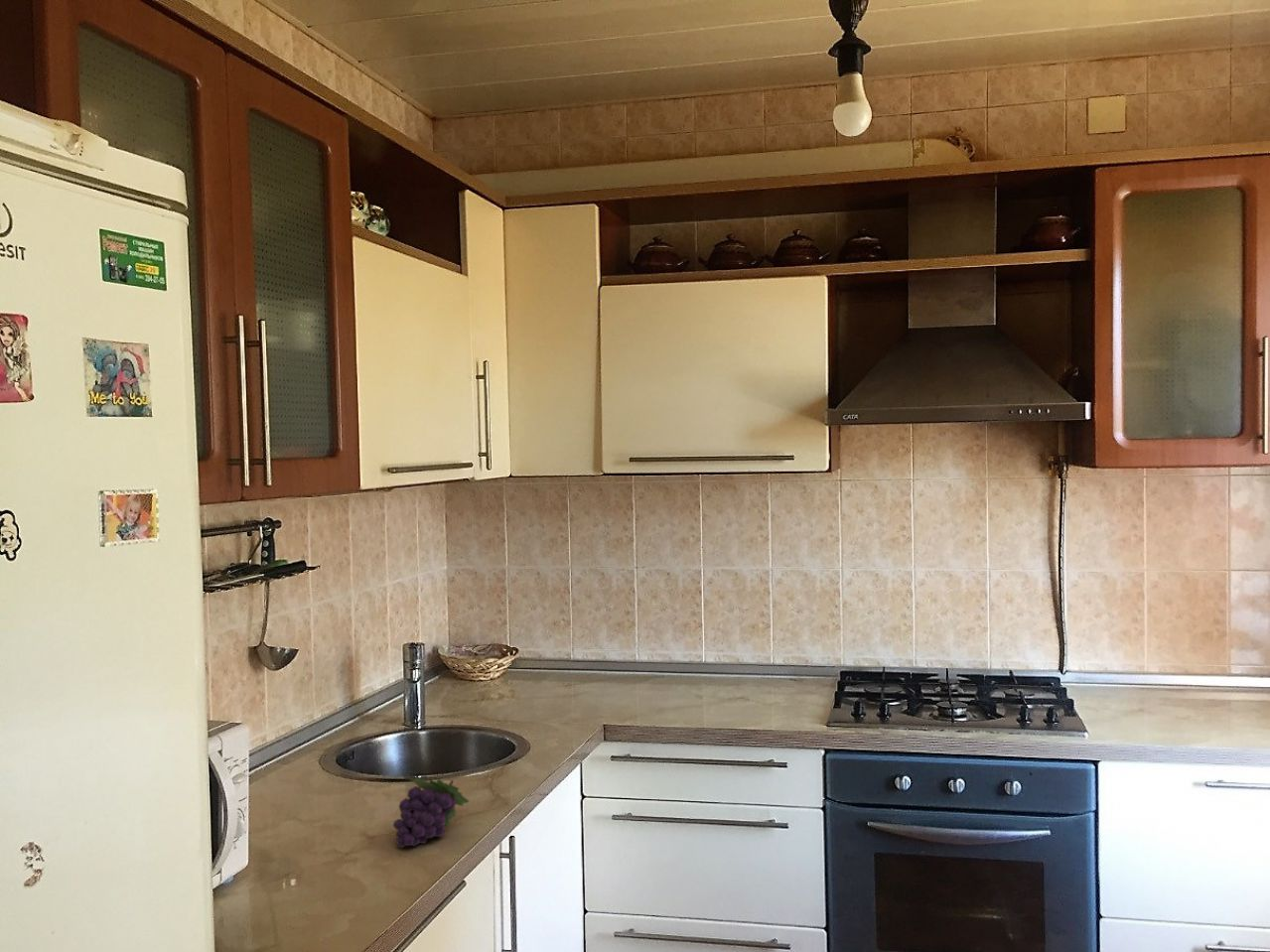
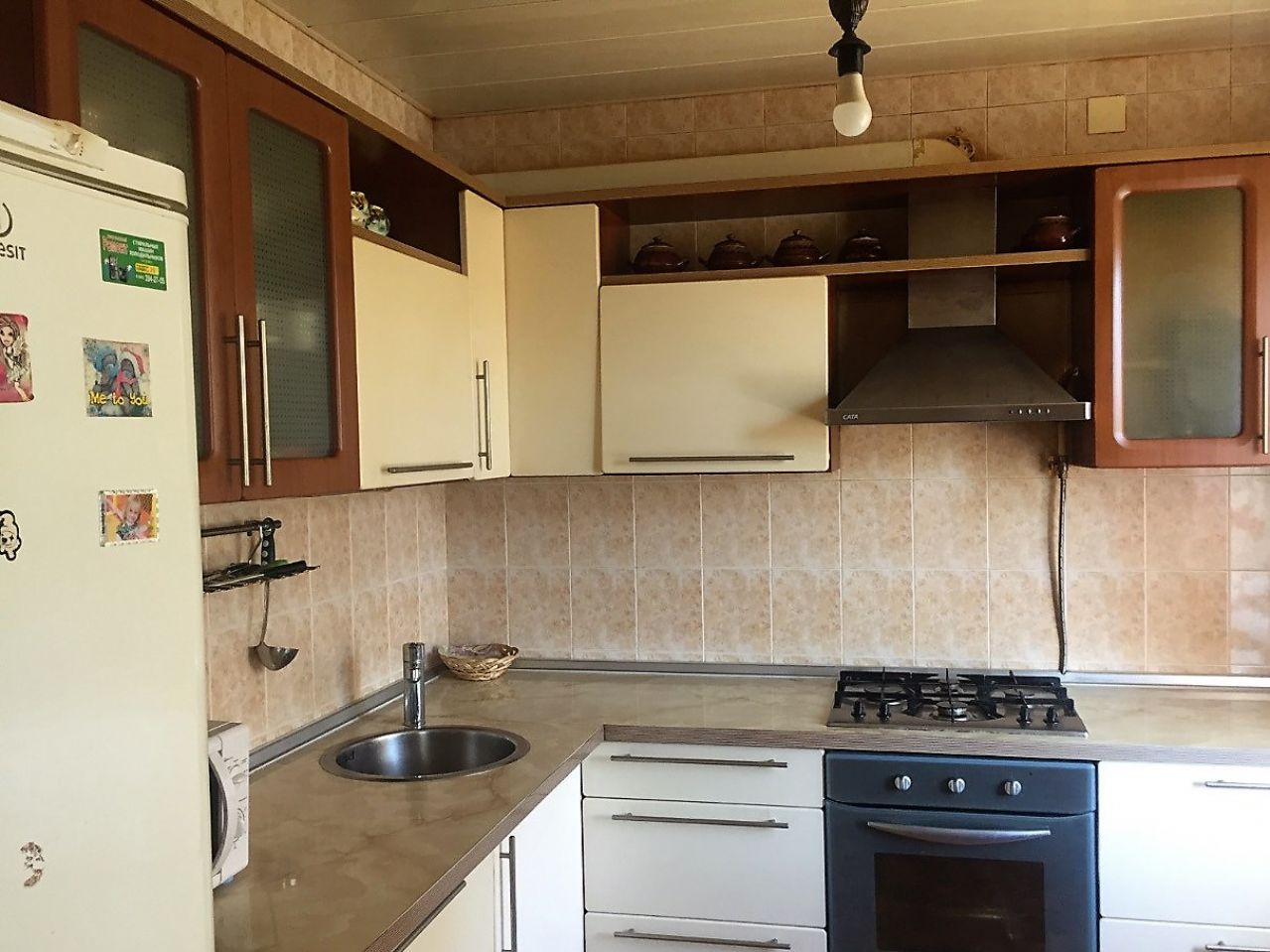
- fruit [392,776,471,849]
